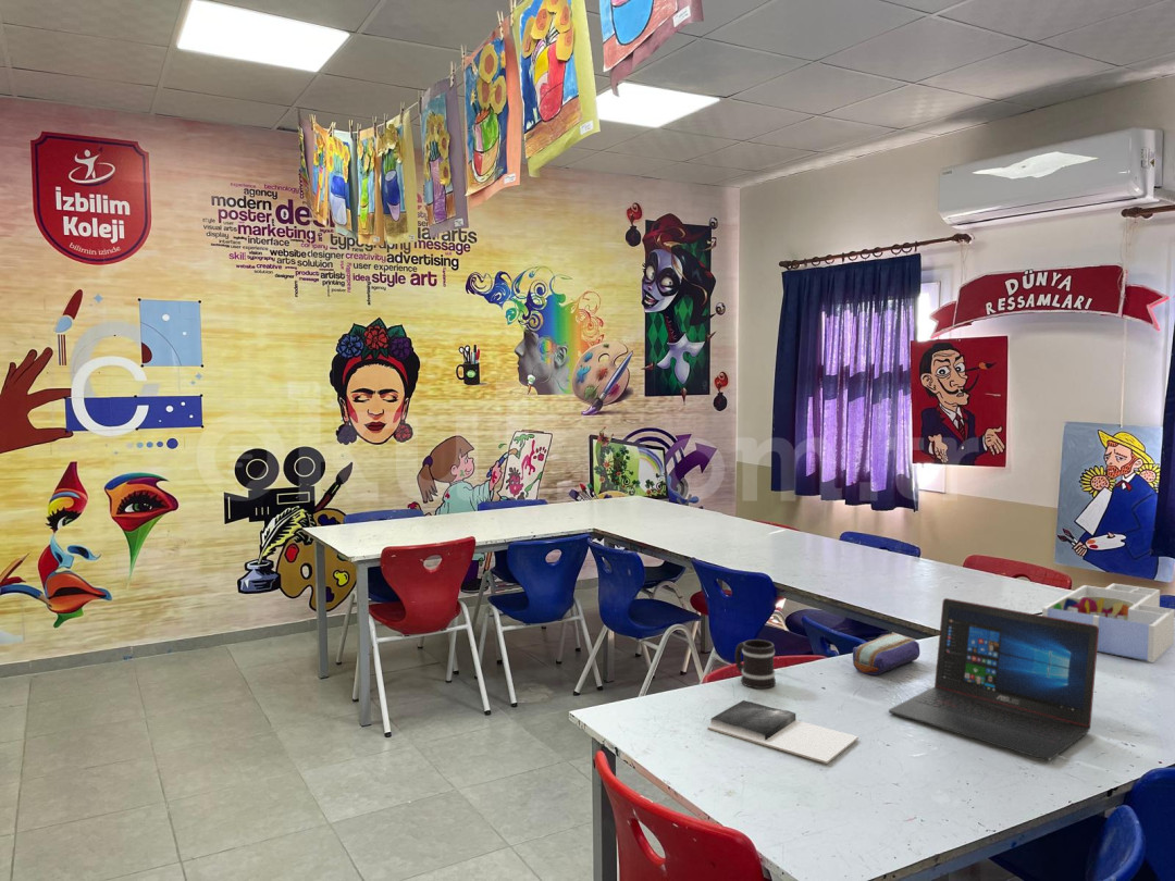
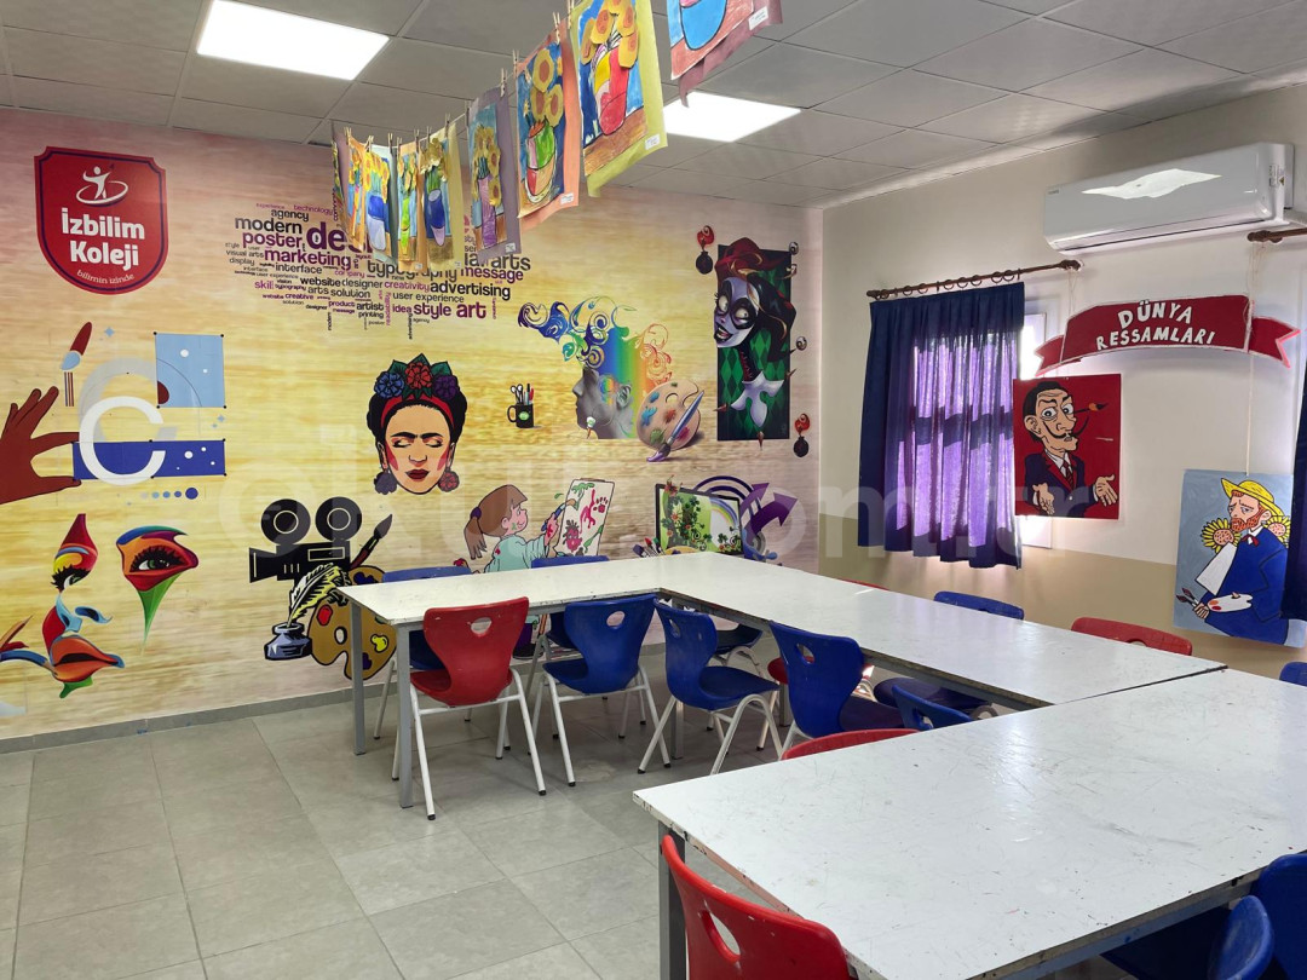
- desk organizer [1041,583,1175,663]
- book [706,699,859,765]
- laptop [888,597,1099,761]
- mug [733,638,777,690]
- pencil case [852,633,922,677]
